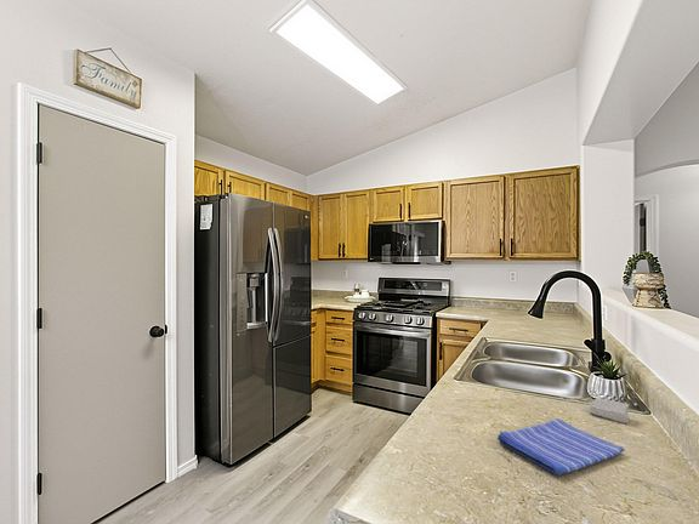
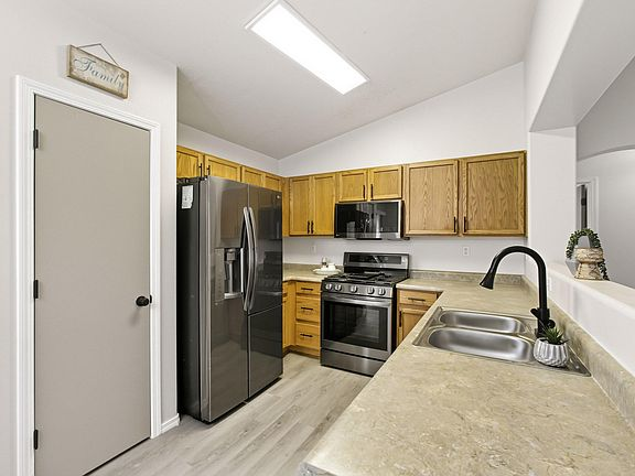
- soap bar [587,397,630,425]
- dish towel [496,417,625,477]
